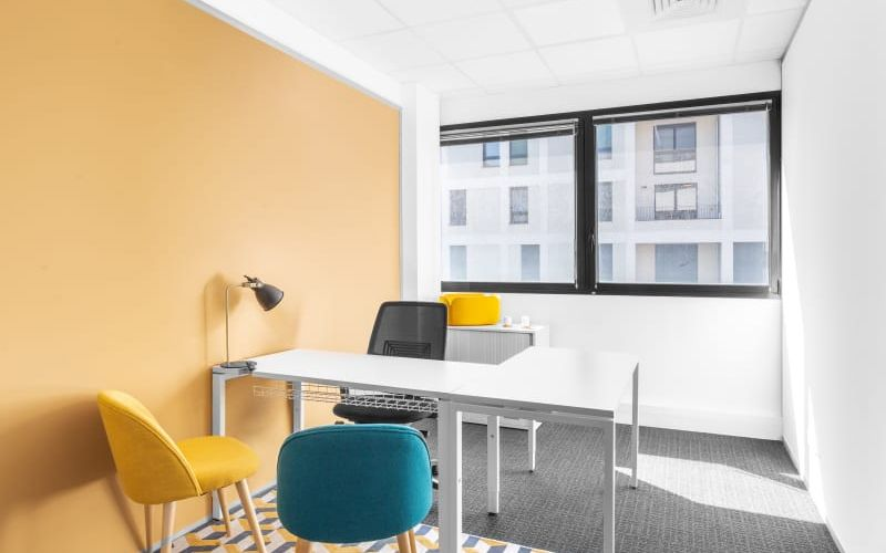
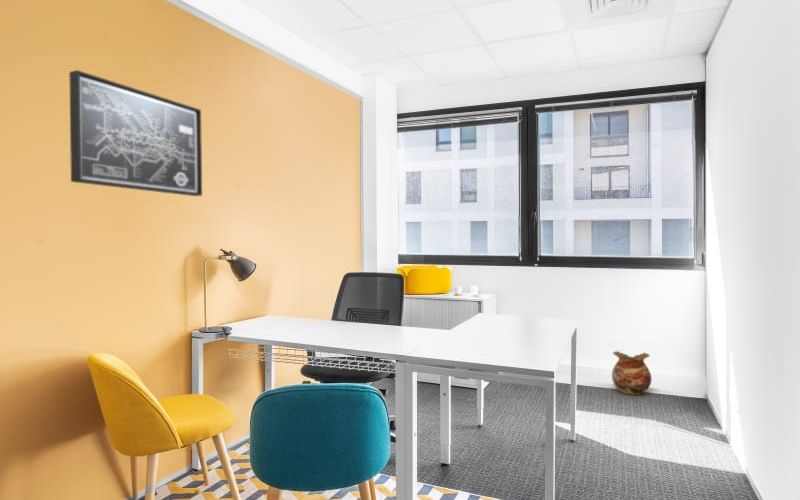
+ wall art [68,69,203,197]
+ vase [611,350,653,396]
